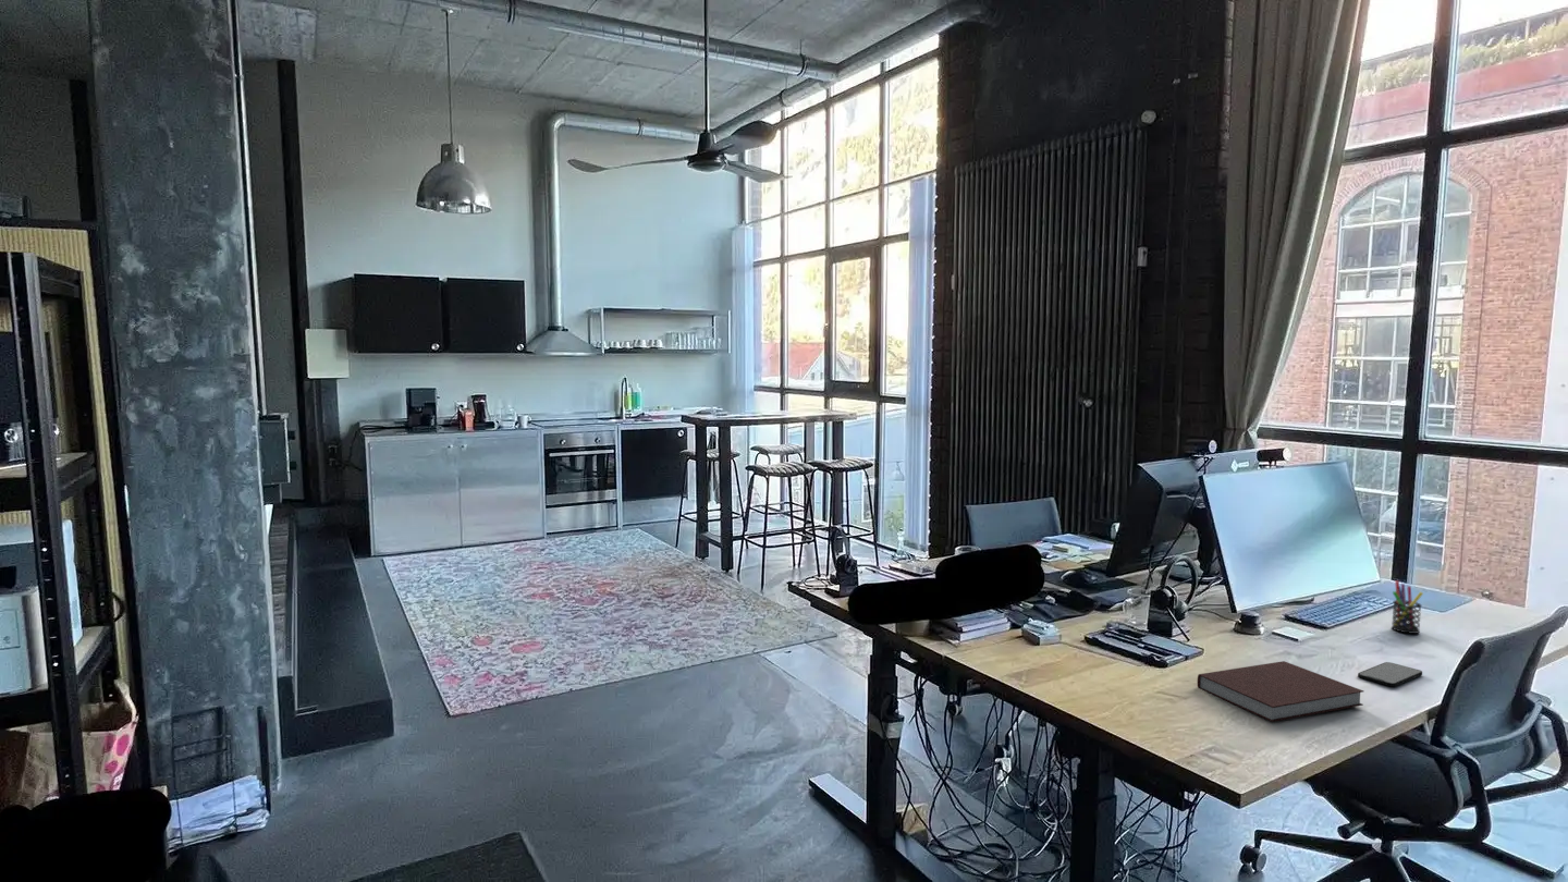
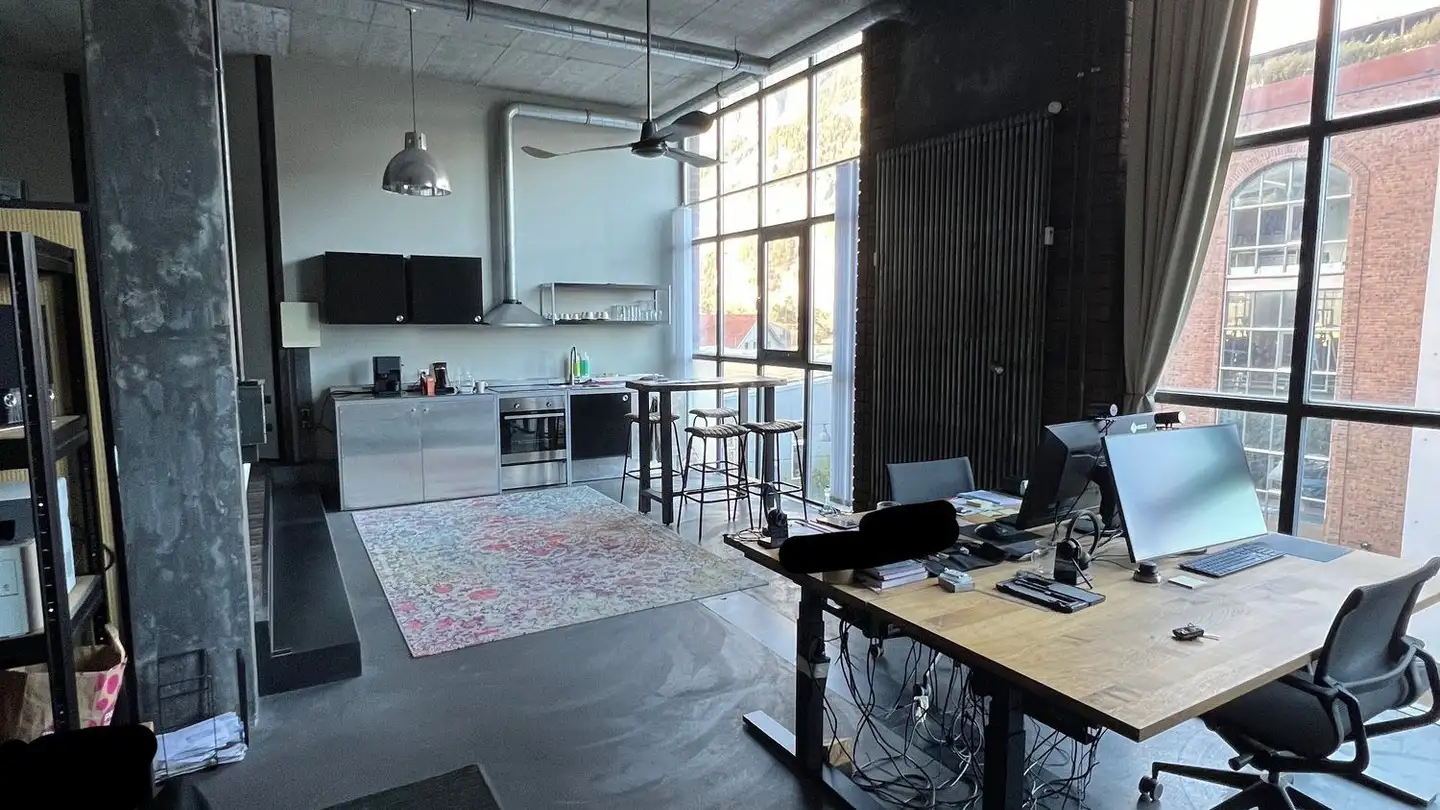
- smartphone [1357,661,1423,687]
- notebook [1197,660,1364,723]
- pen holder [1391,579,1424,635]
